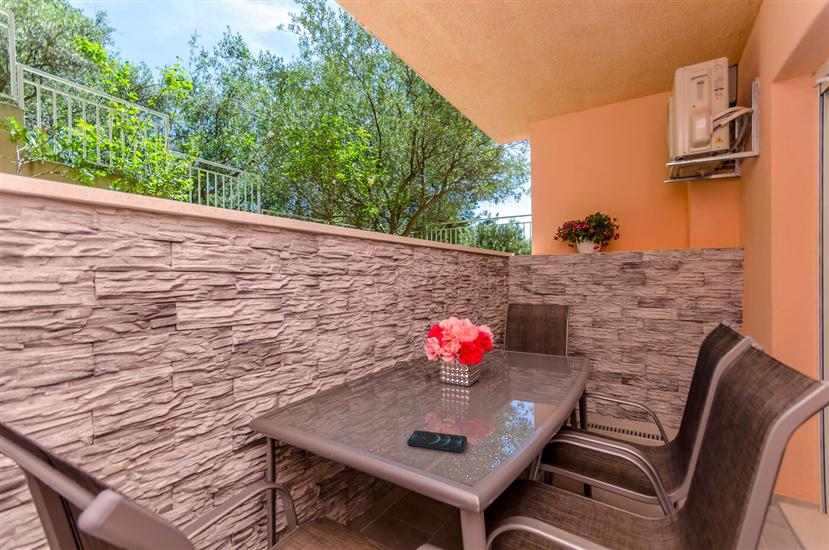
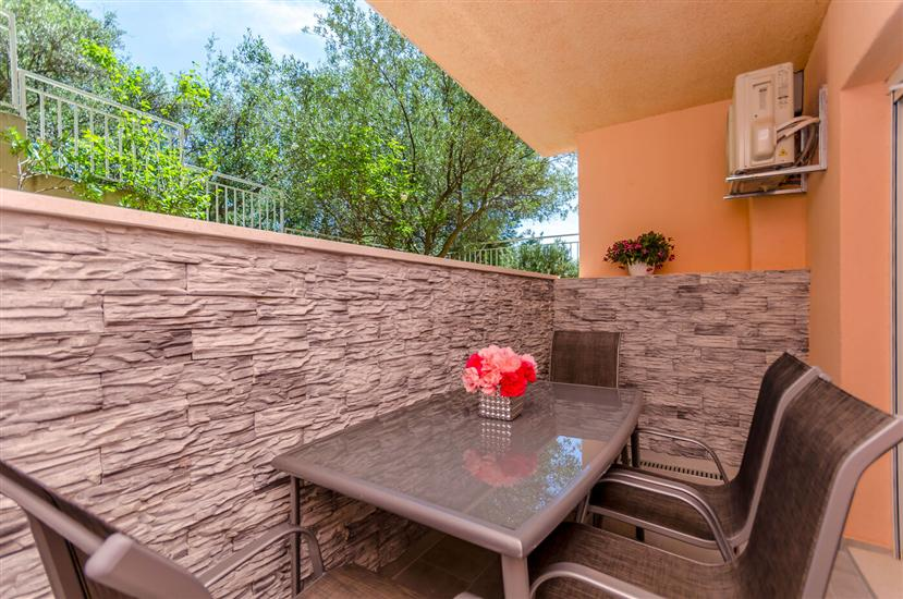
- smartphone [406,429,468,453]
